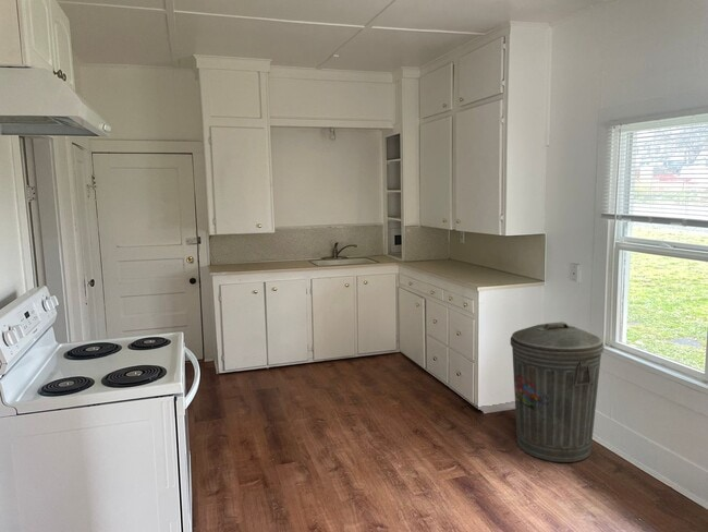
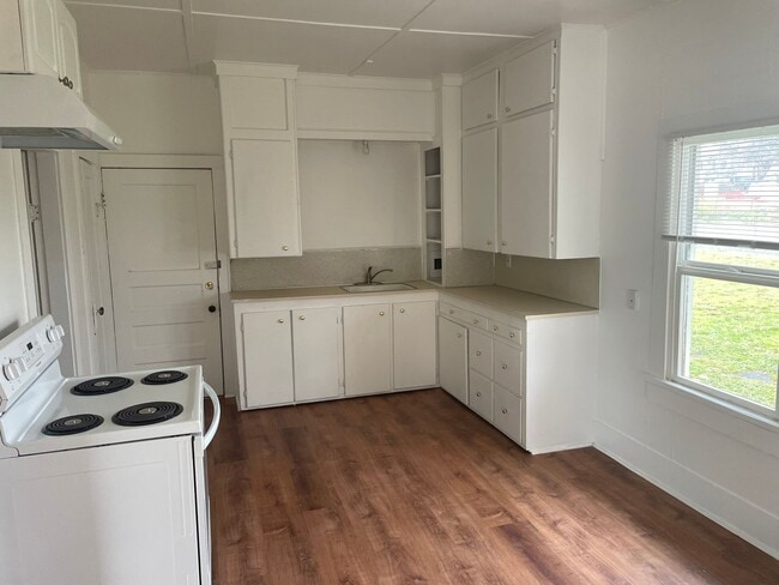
- trash can [510,321,605,463]
